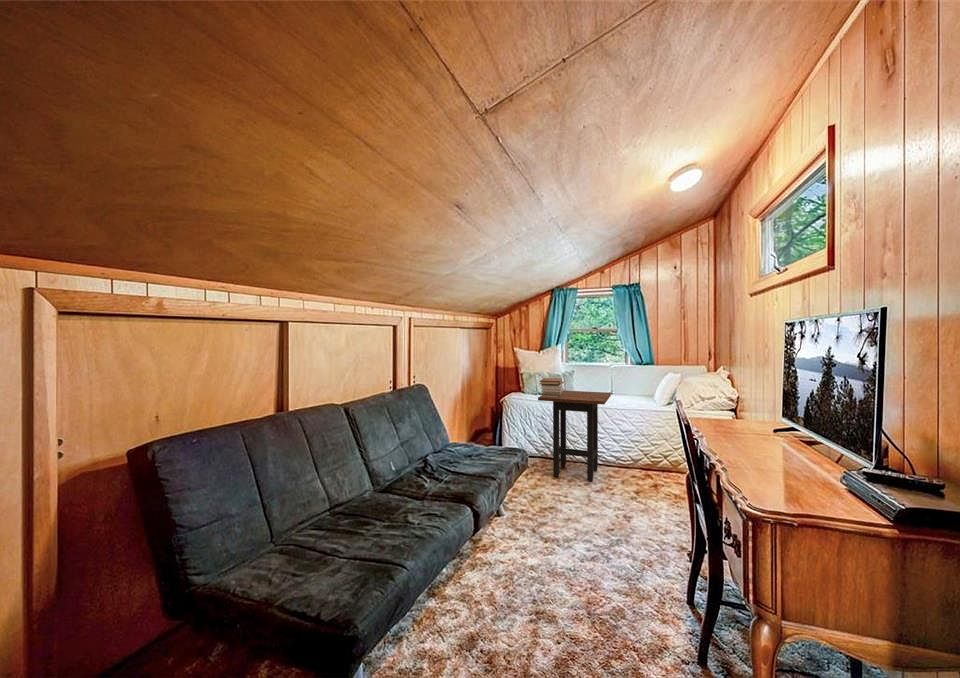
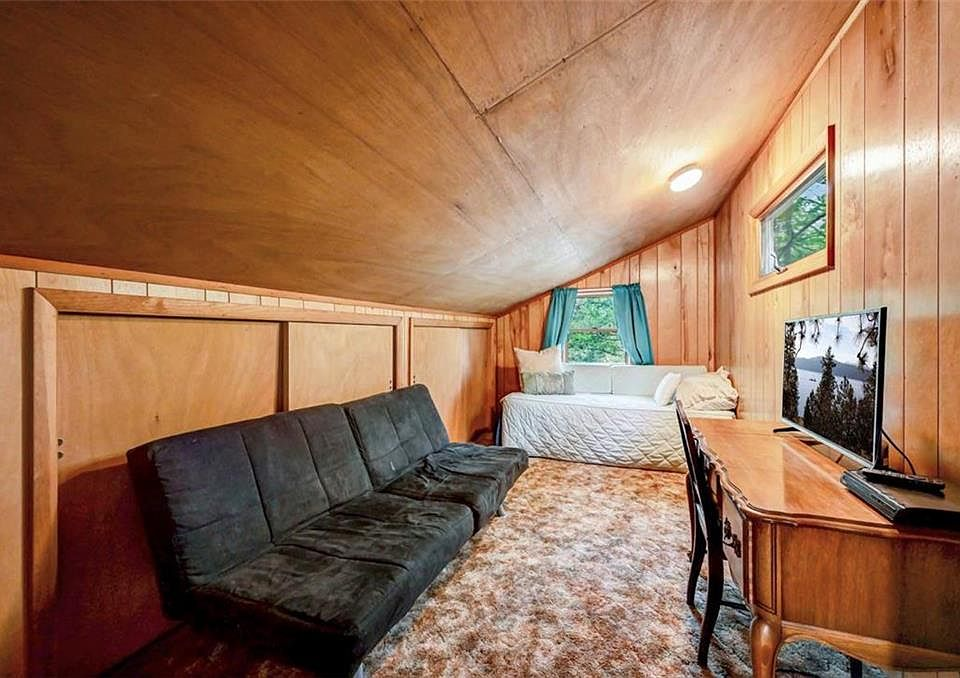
- side table [537,389,612,483]
- book stack [539,377,564,398]
